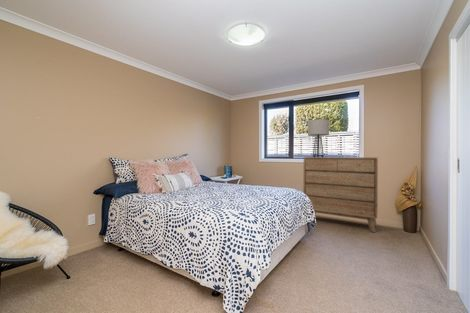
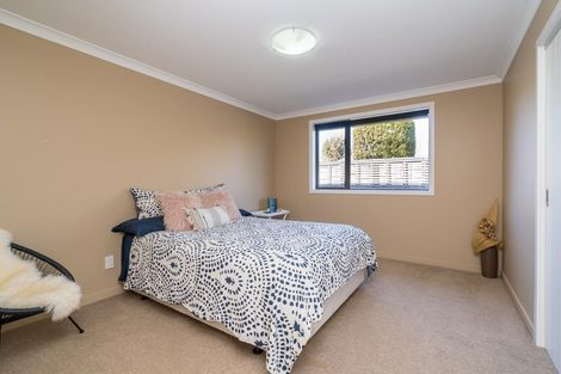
- dresser [302,156,379,233]
- lamp [307,118,330,157]
